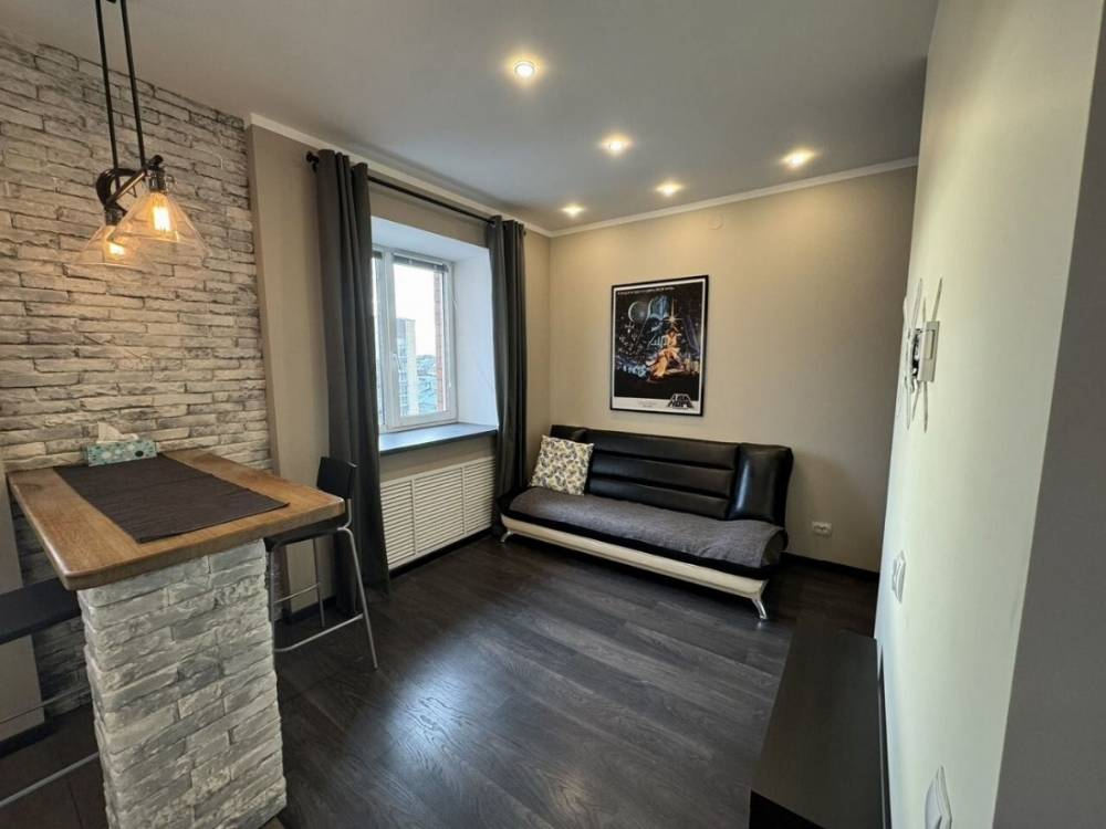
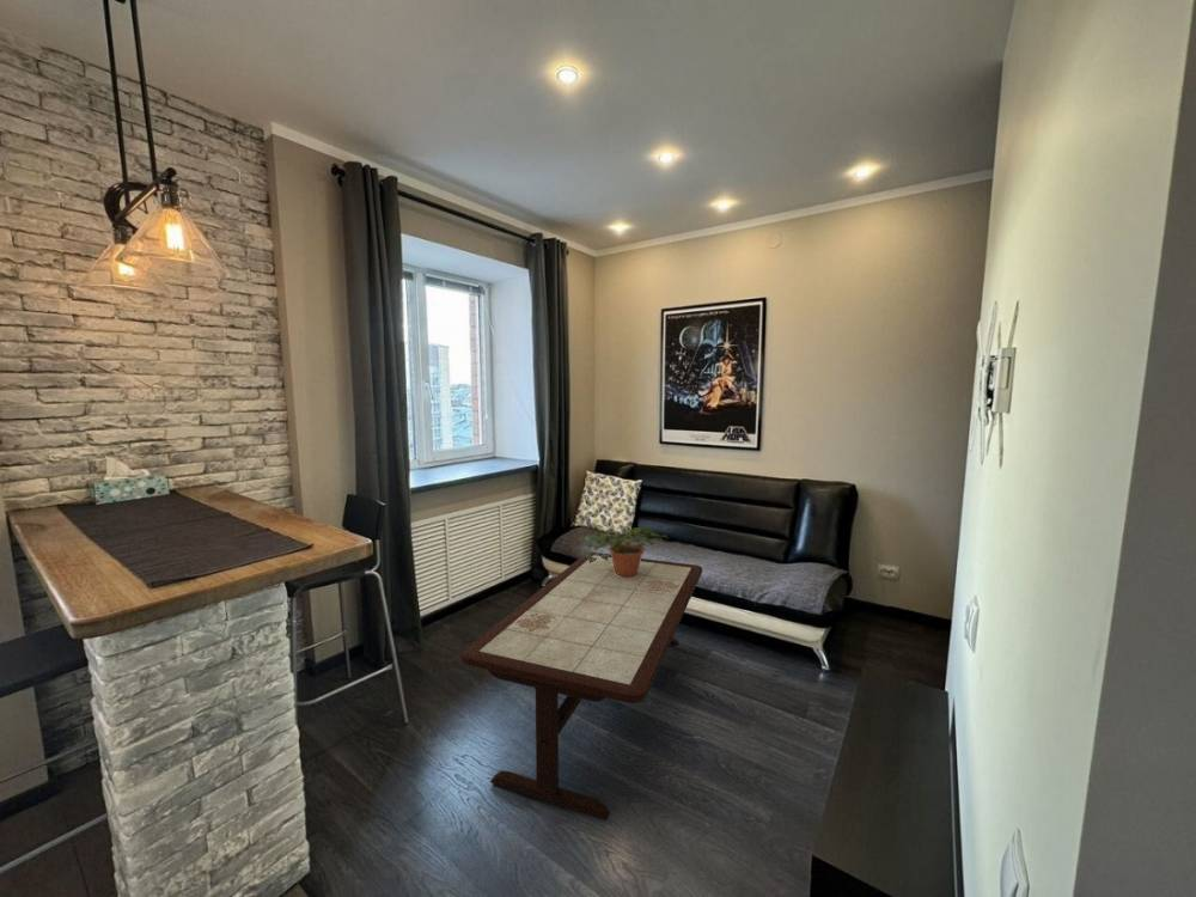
+ potted plant [580,524,670,576]
+ coffee table [460,551,703,822]
